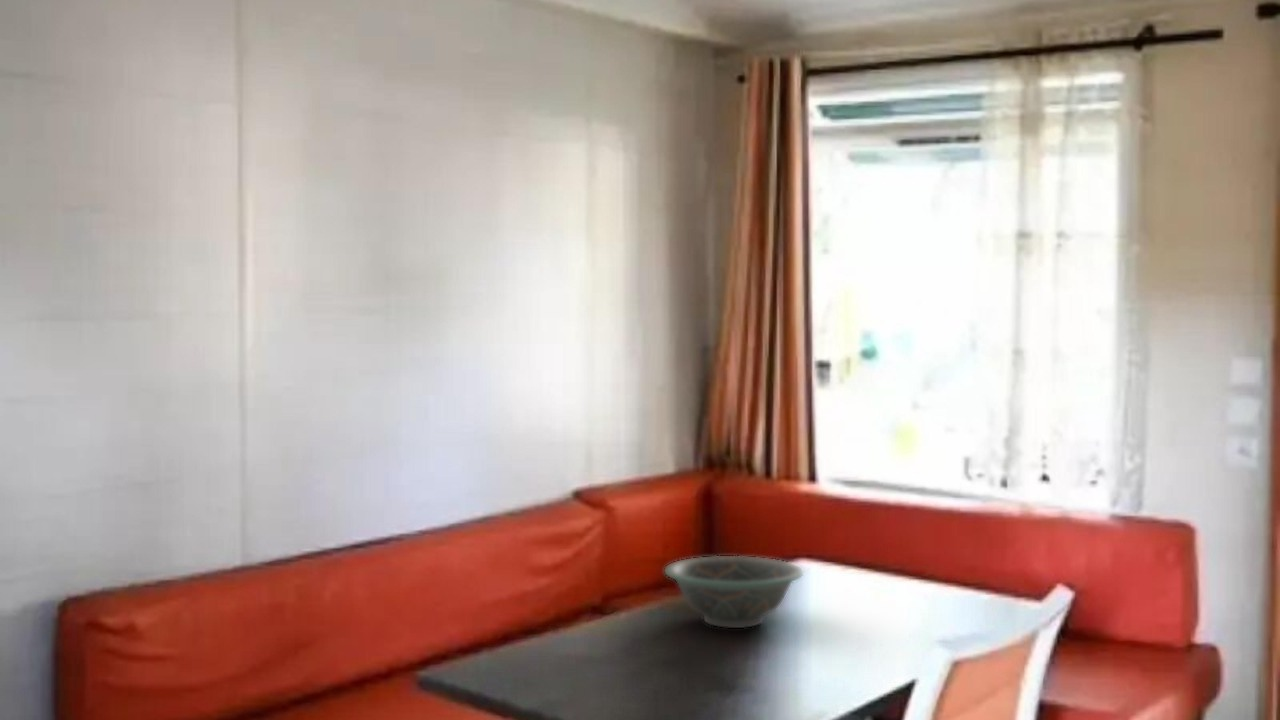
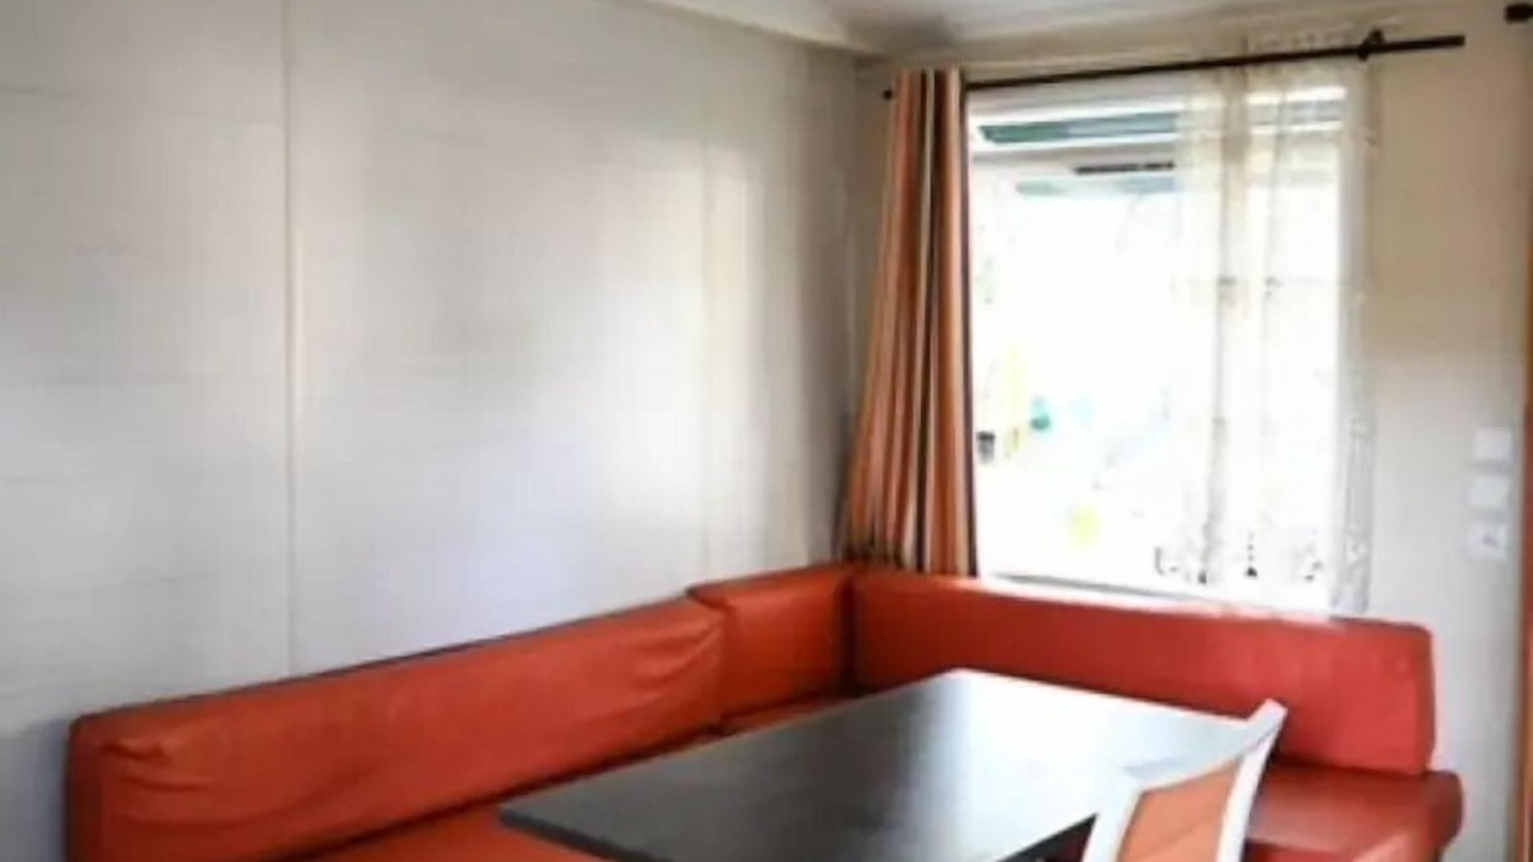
- decorative bowl [664,555,804,629]
